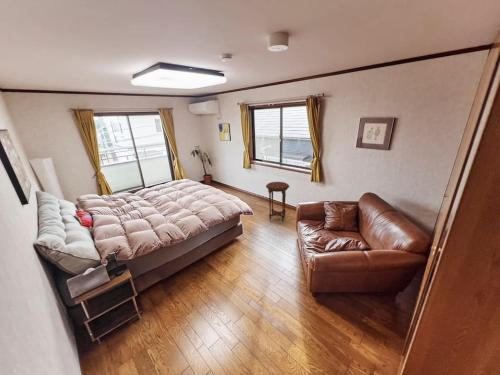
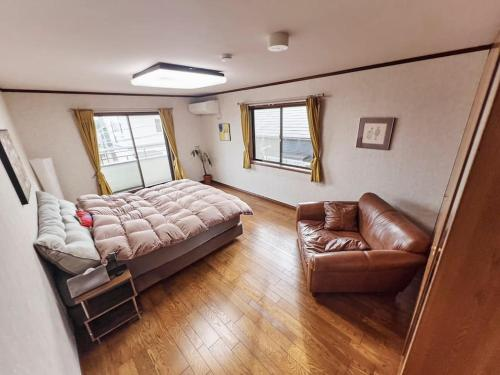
- side table [265,181,290,223]
